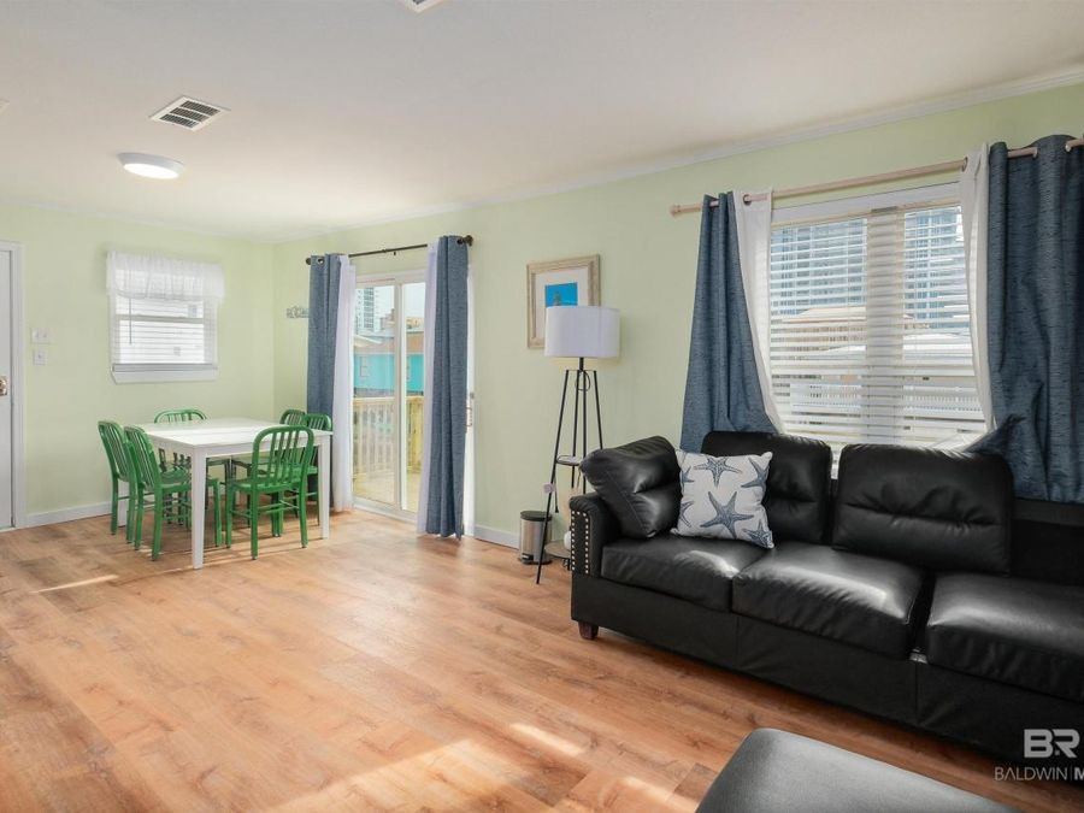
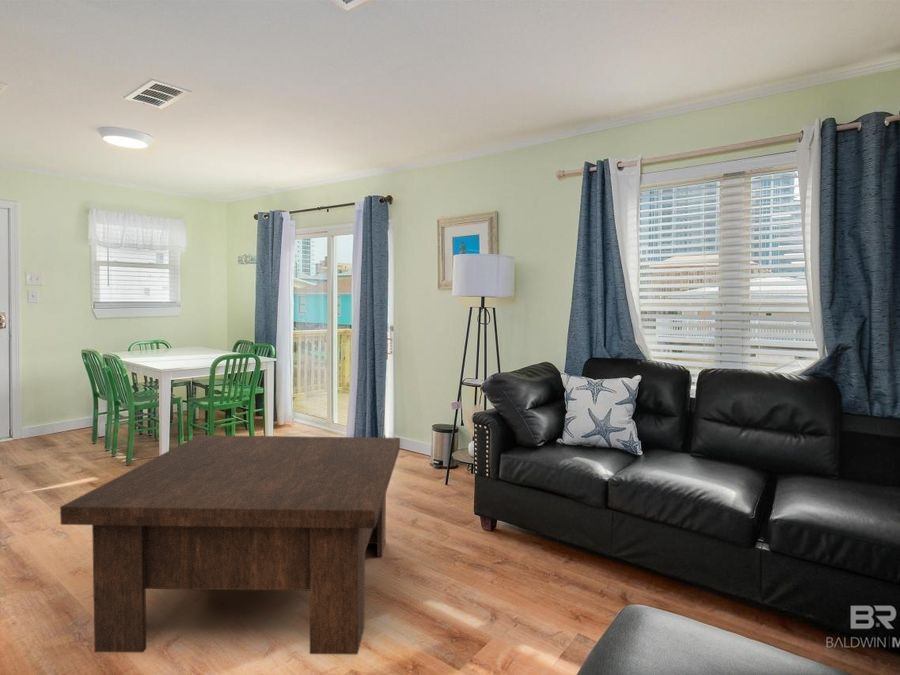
+ coffee table [59,434,401,655]
